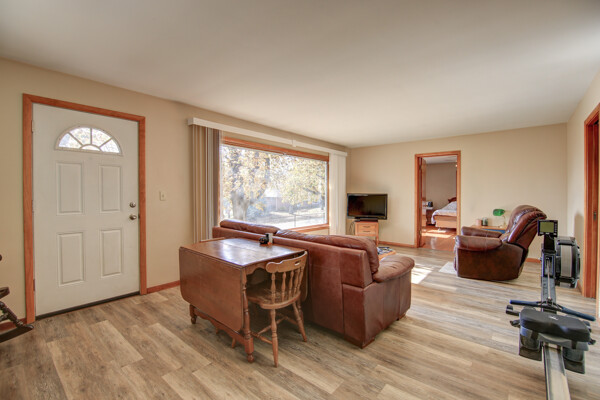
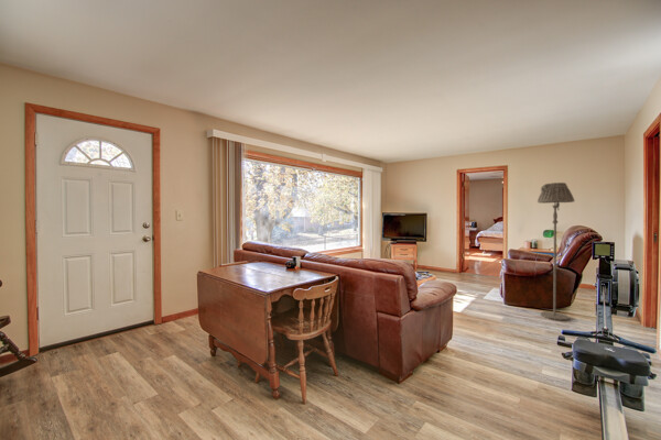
+ floor lamp [537,182,575,321]
